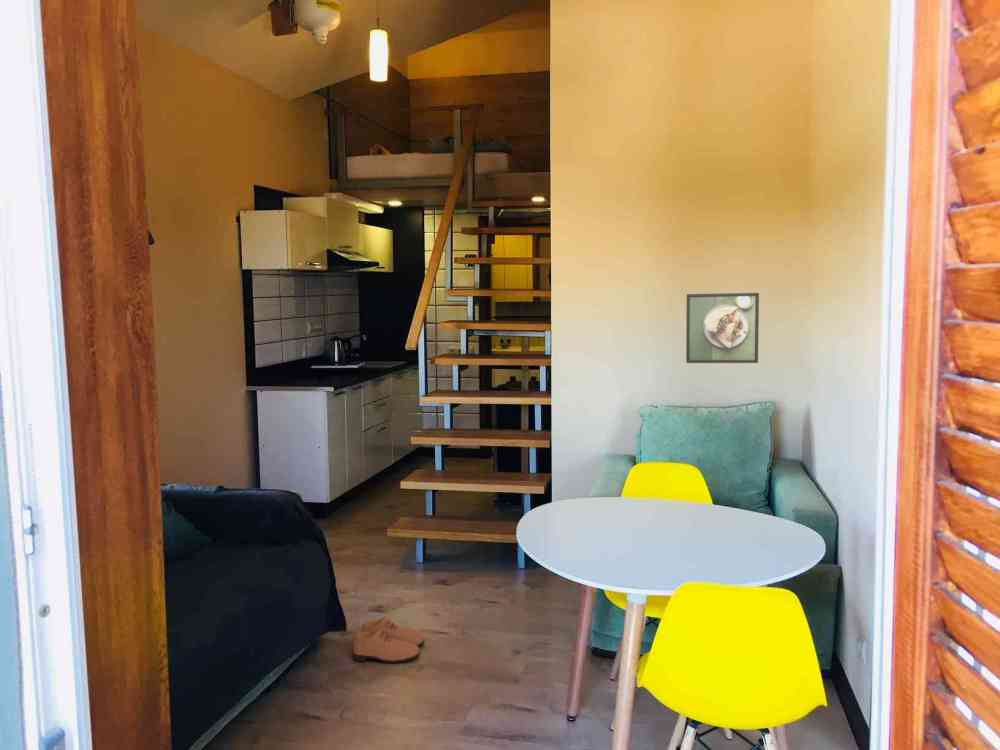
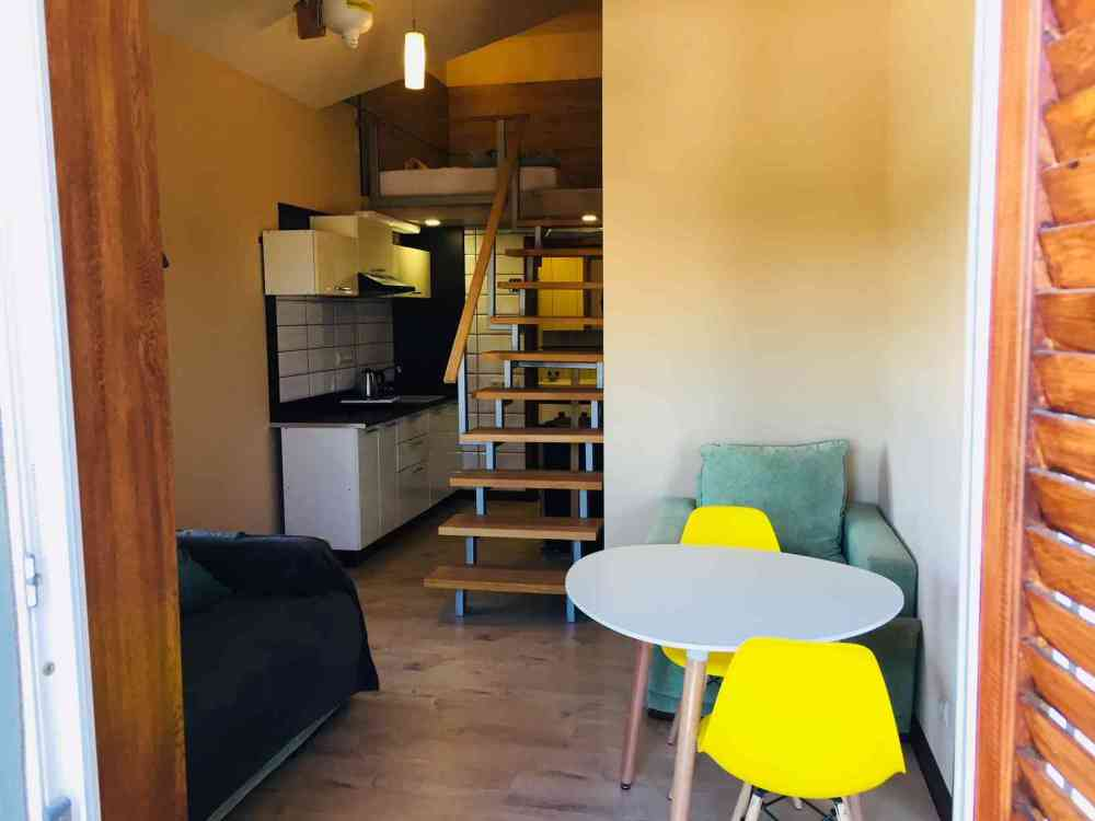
- shoe [352,616,426,664]
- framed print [685,292,760,364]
